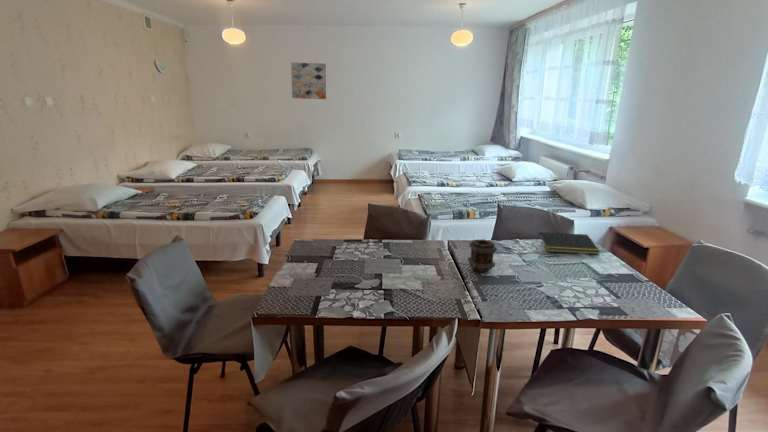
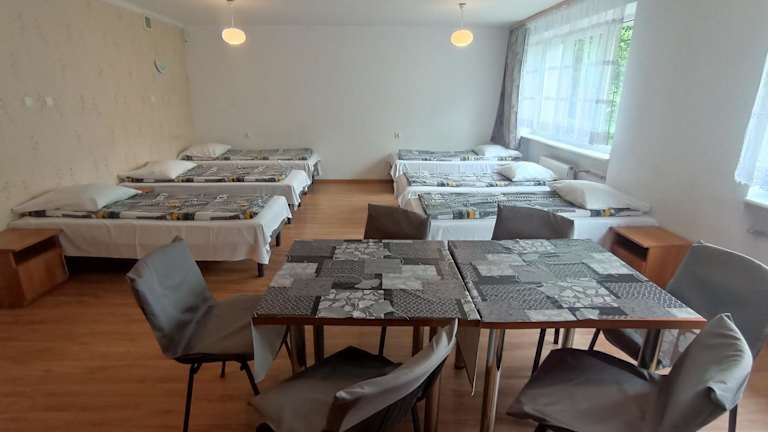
- notepad [536,231,601,255]
- mug [467,238,498,273]
- wall art [290,62,327,100]
